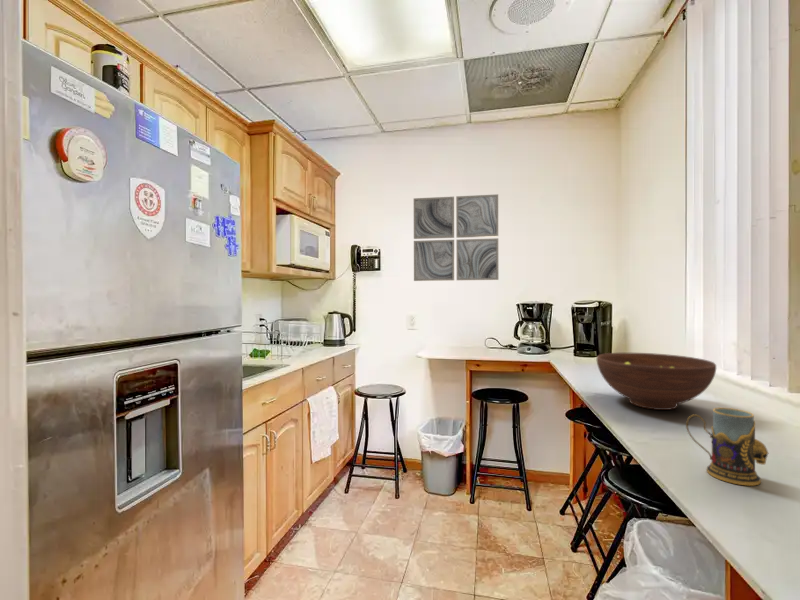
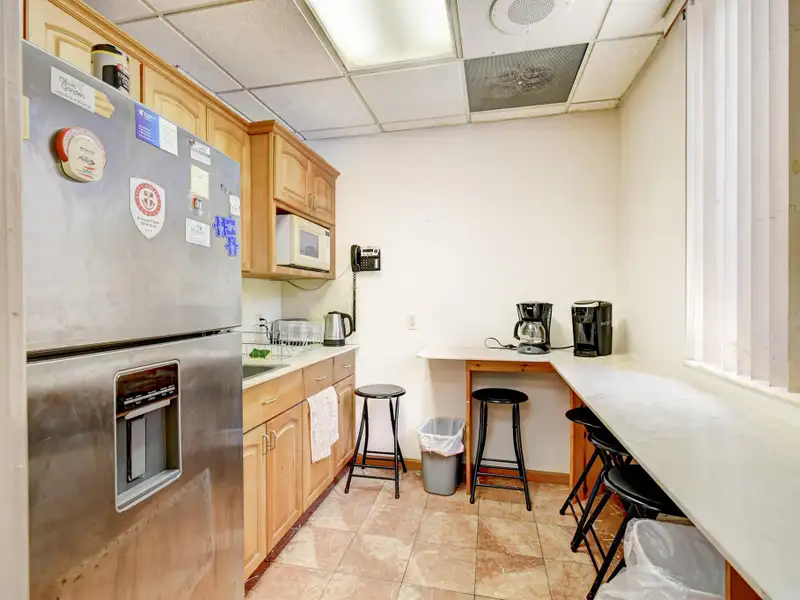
- fruit bowl [596,352,717,411]
- mug [685,407,769,487]
- wall art [413,193,499,282]
